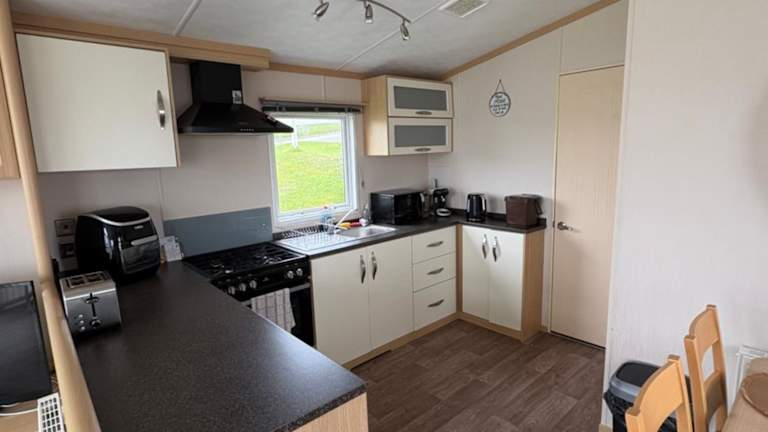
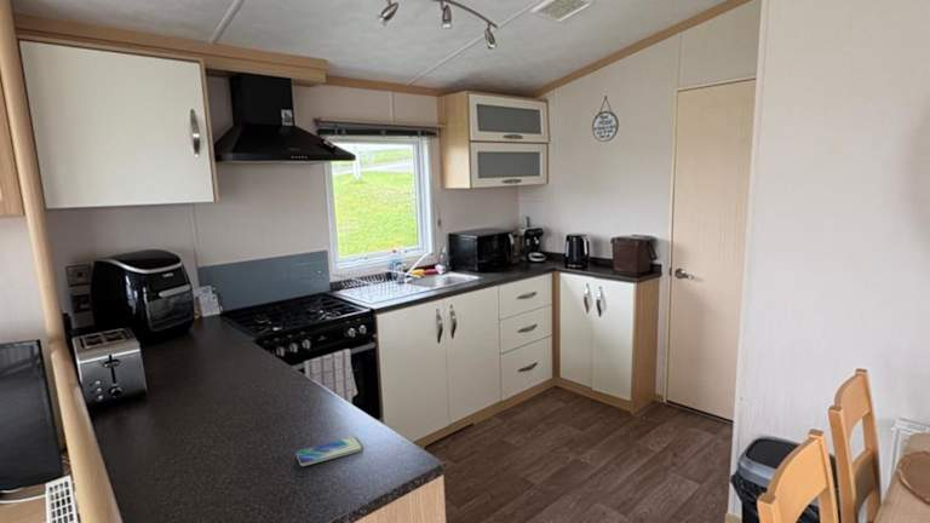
+ smartphone [294,436,364,467]
